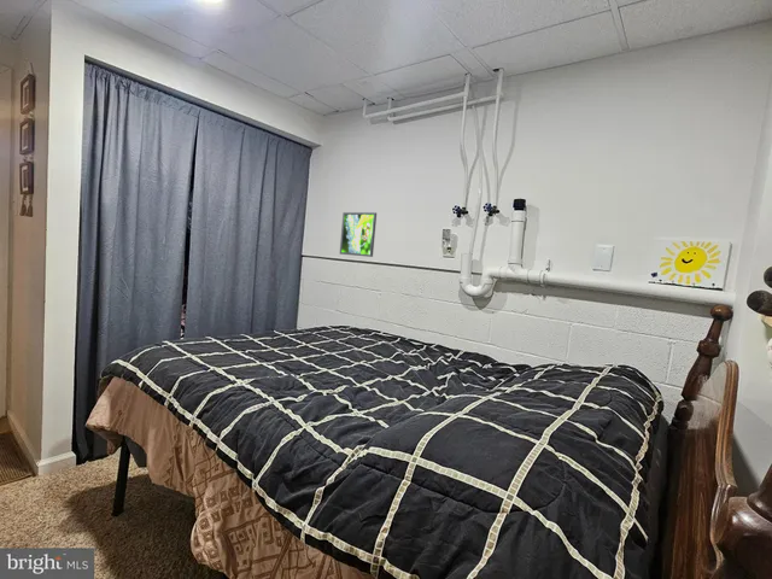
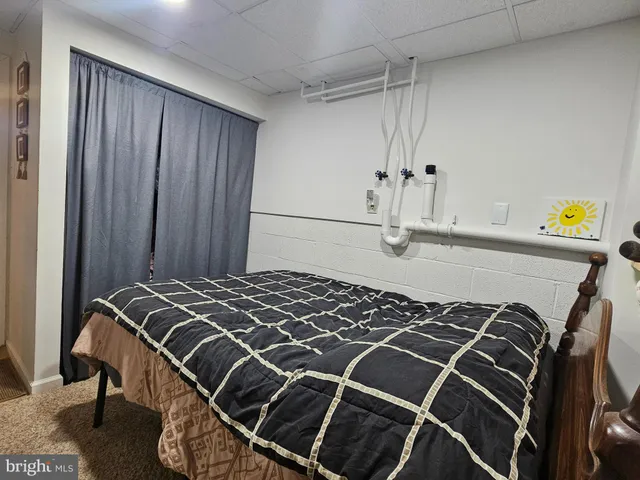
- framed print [339,211,378,258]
